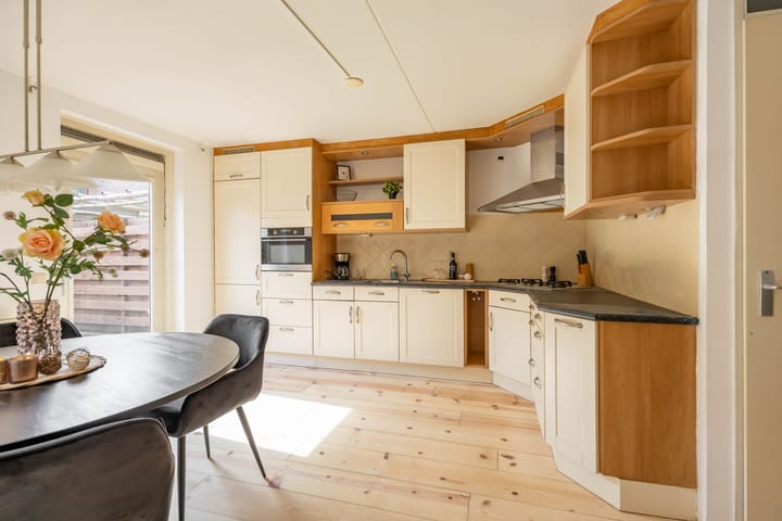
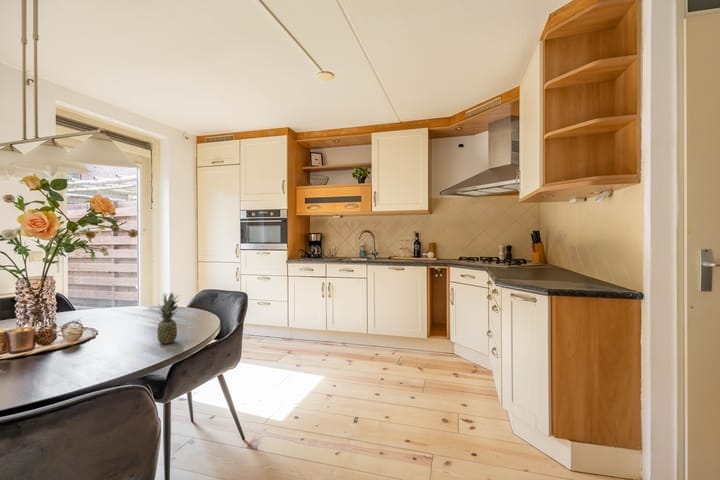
+ fruit [156,291,181,345]
